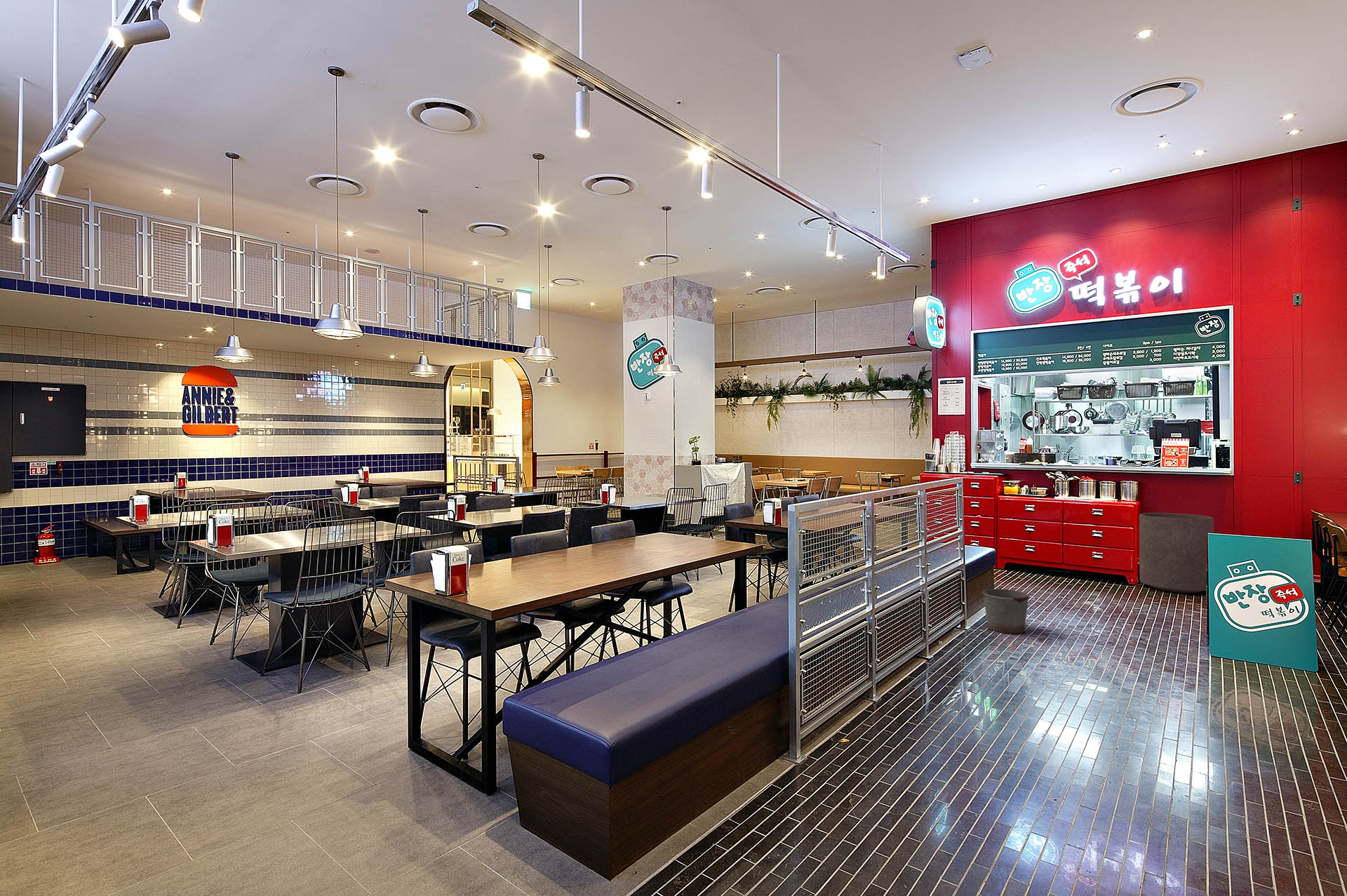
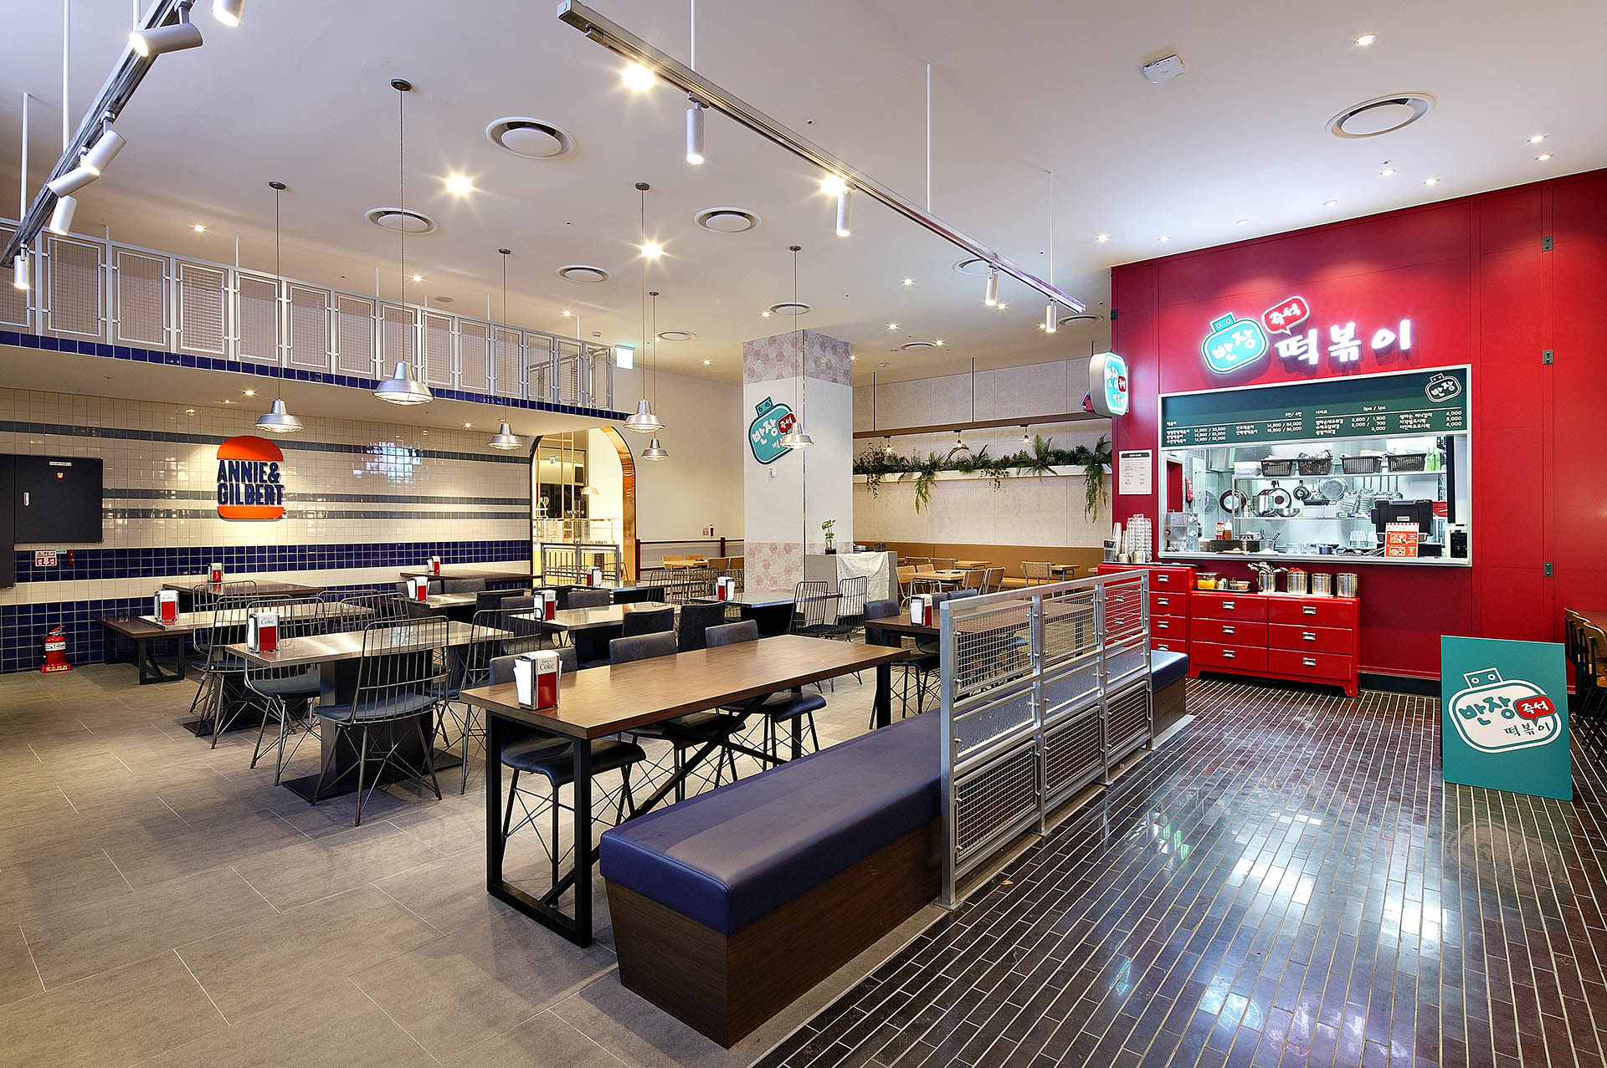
- bucket [981,588,1031,634]
- trash can [1139,512,1214,594]
